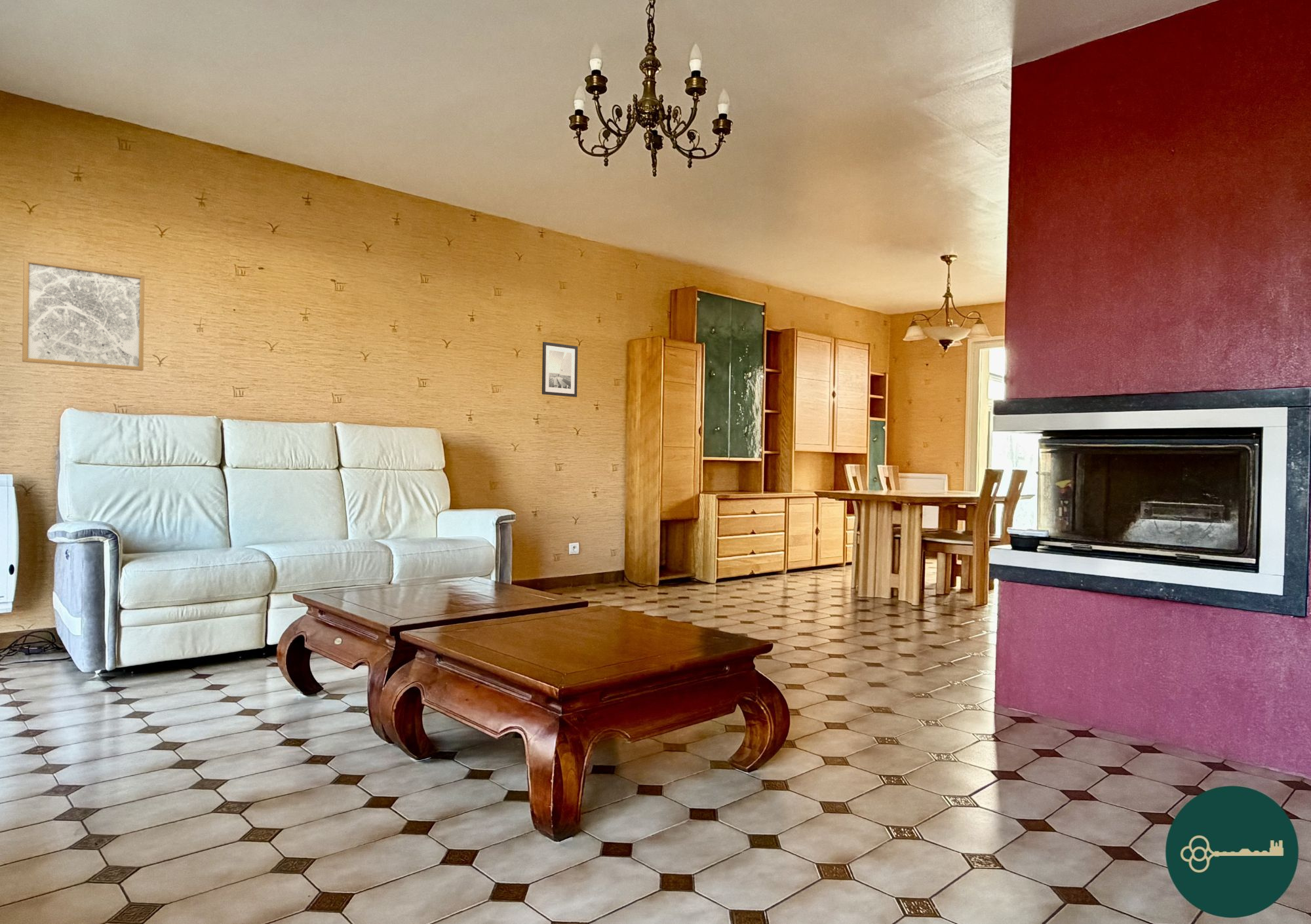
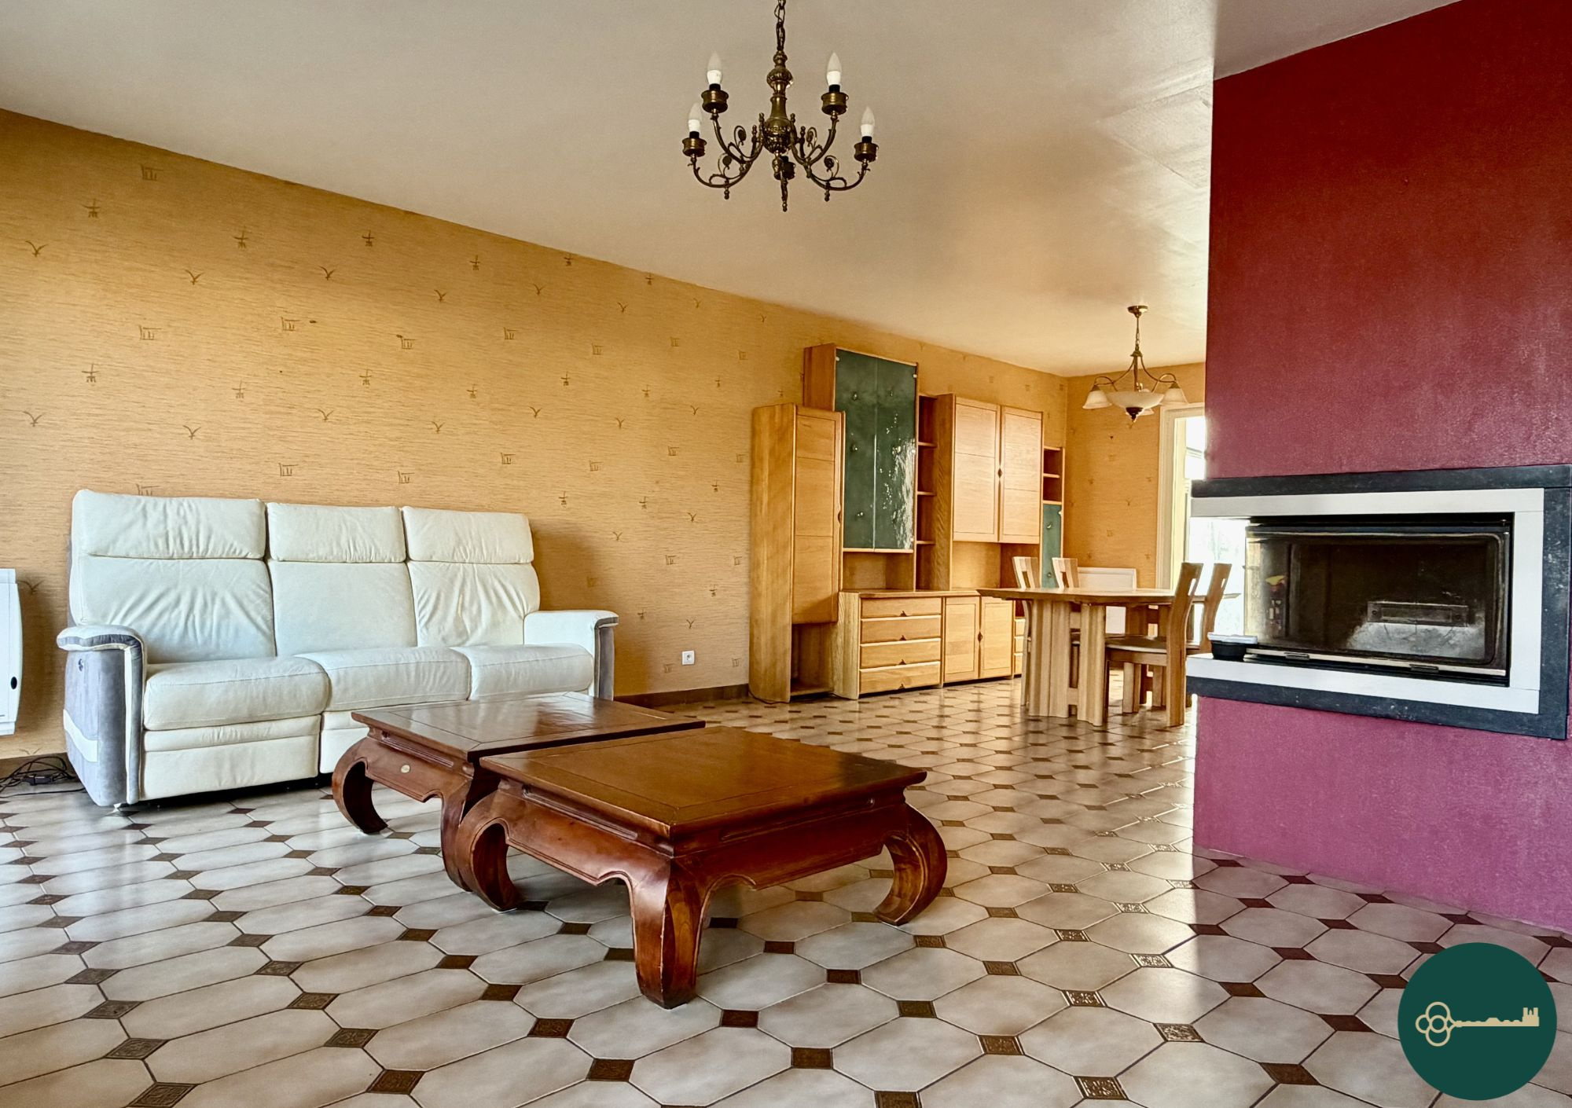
- wall art [22,258,146,372]
- wall art [541,341,578,398]
